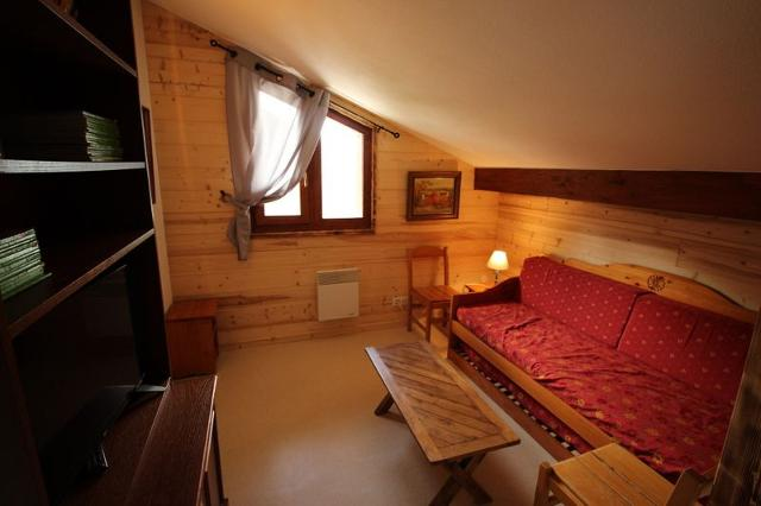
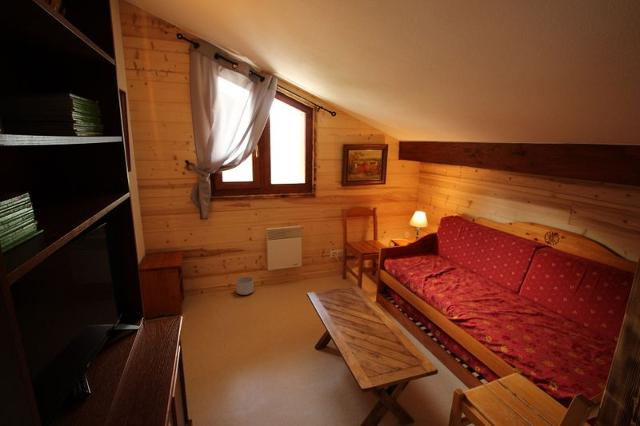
+ planter [235,276,255,296]
